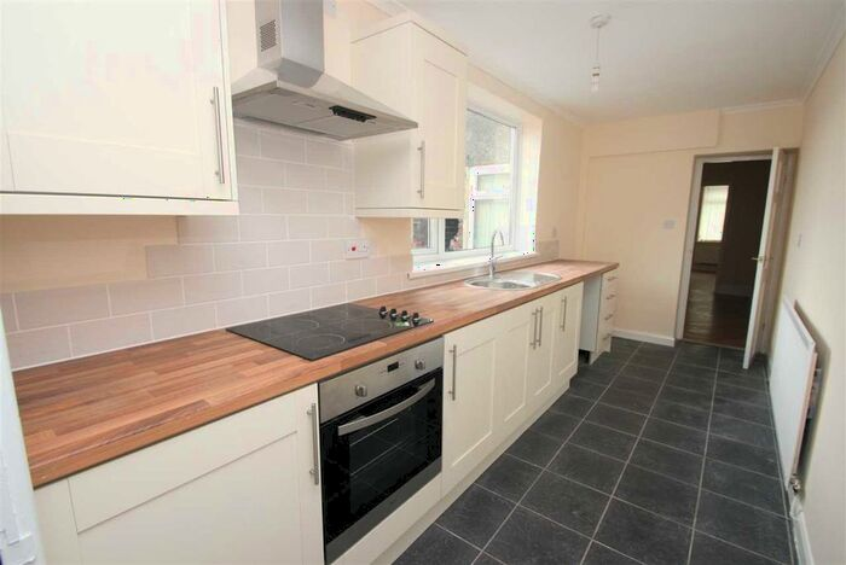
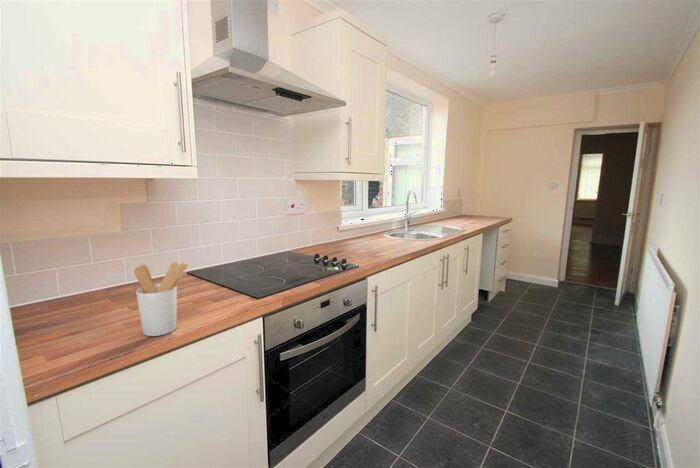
+ utensil holder [133,261,189,337]
